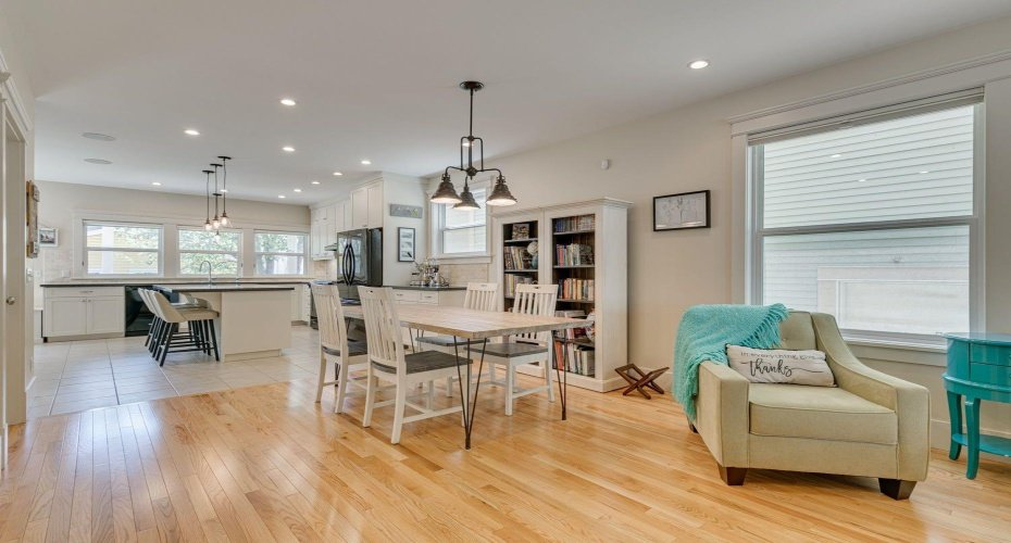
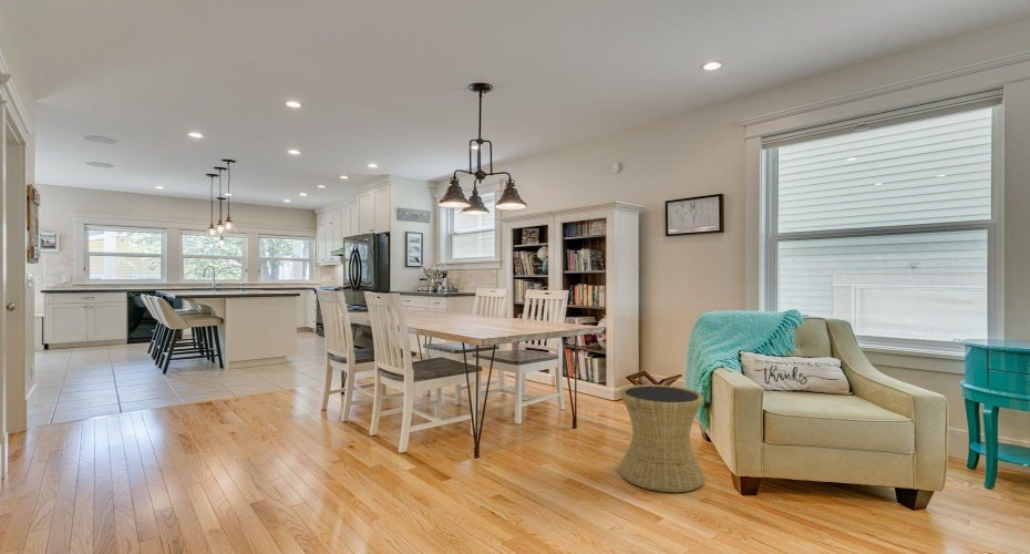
+ side table [618,383,705,493]
